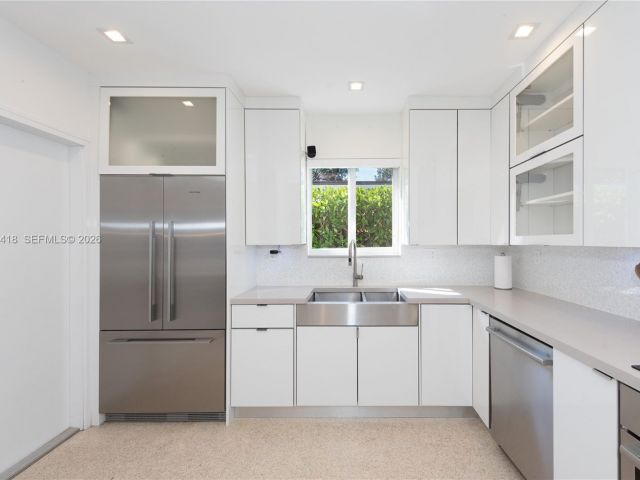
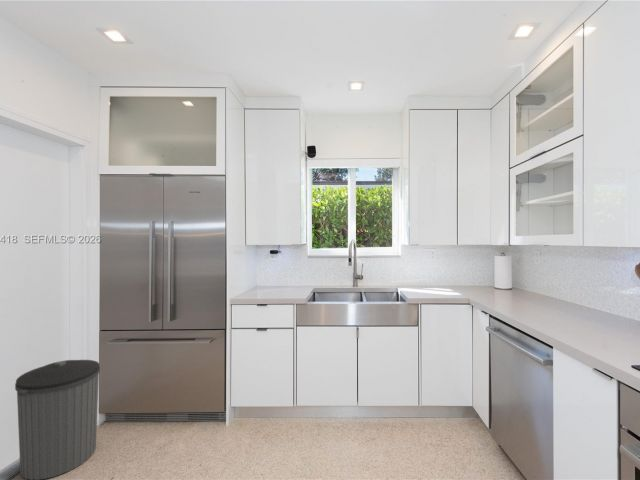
+ trash can [14,359,101,480]
